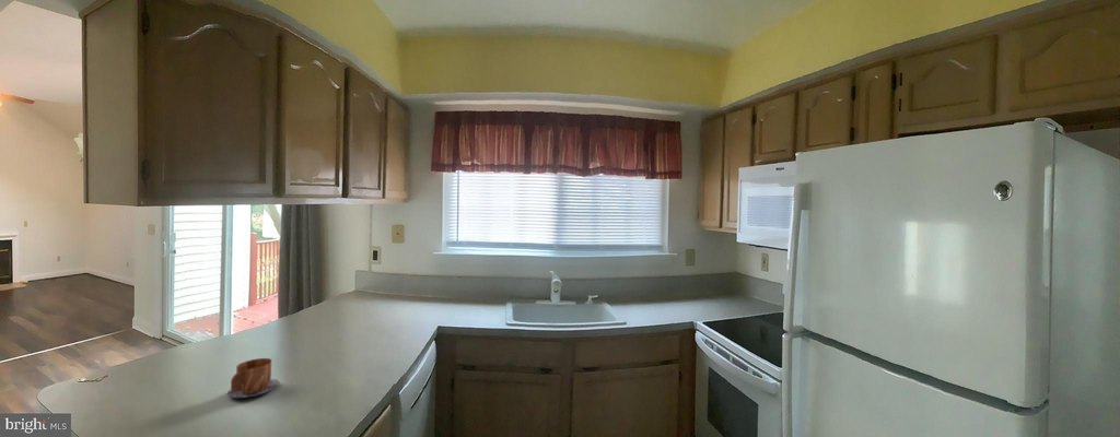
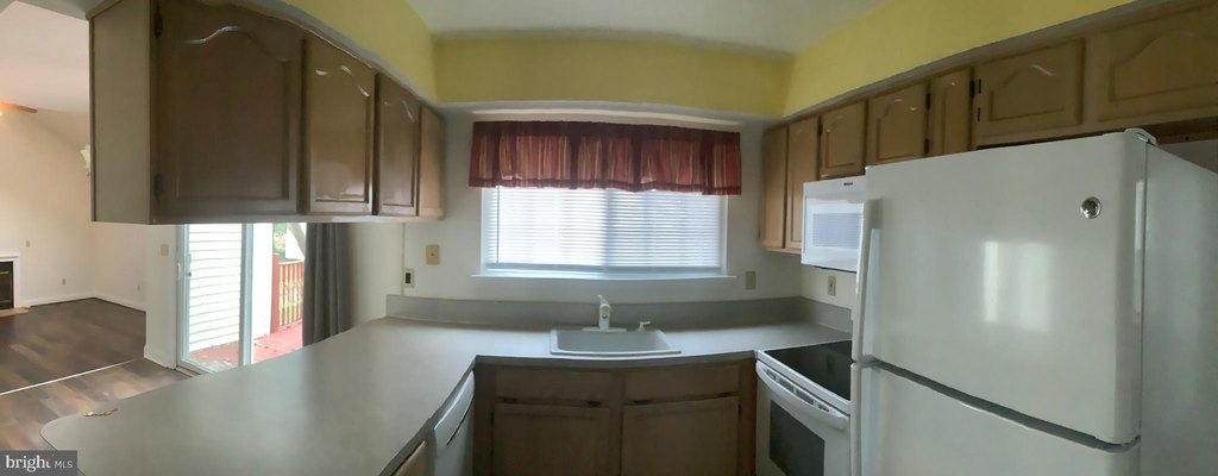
- mug [226,357,280,399]
